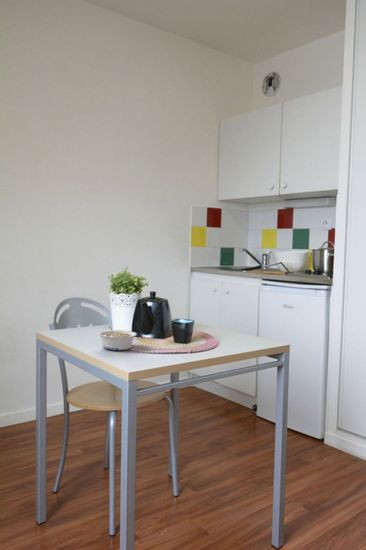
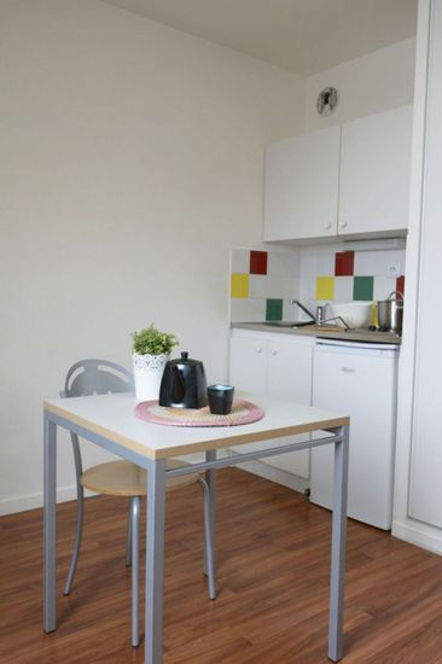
- legume [96,325,138,351]
